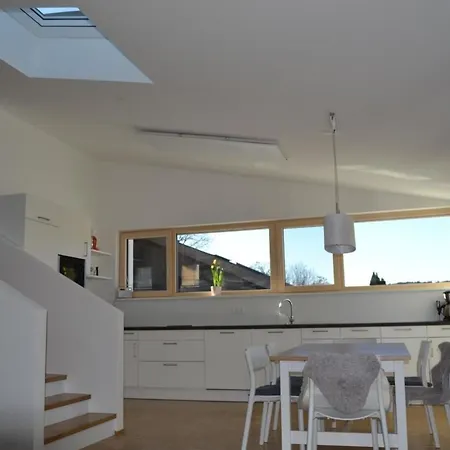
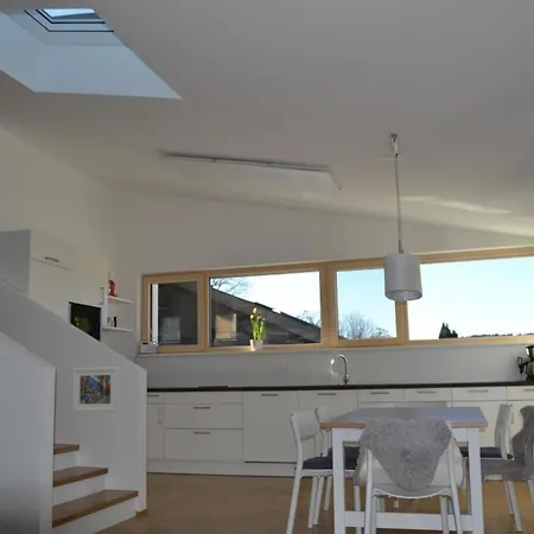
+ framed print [71,365,120,413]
